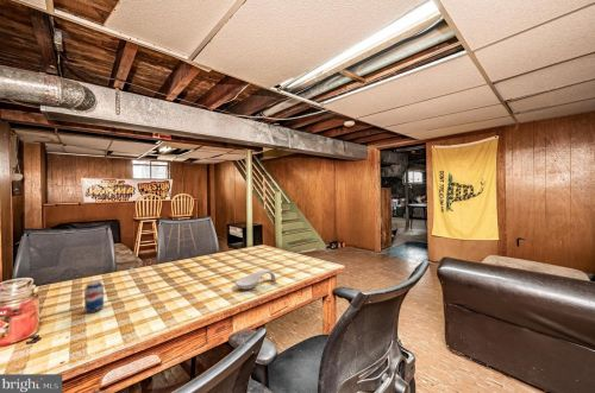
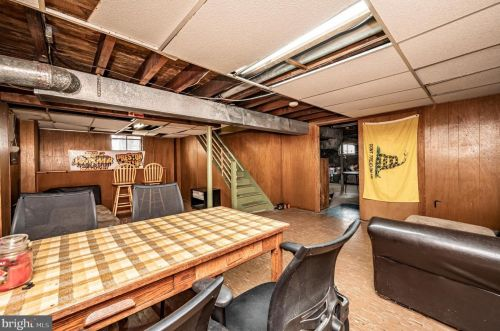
- beverage can [83,280,105,313]
- spoon rest [234,268,277,291]
